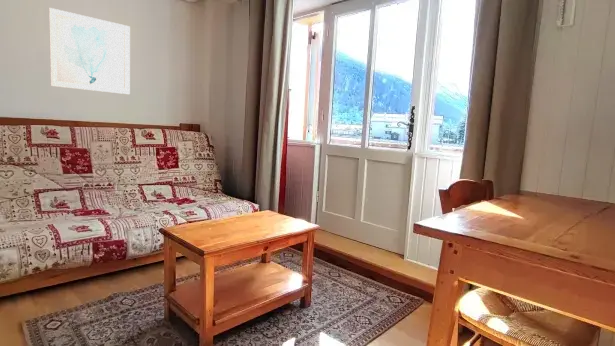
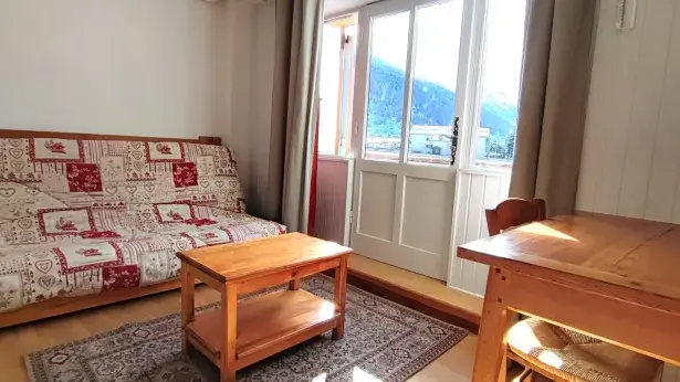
- wall art [48,7,131,95]
